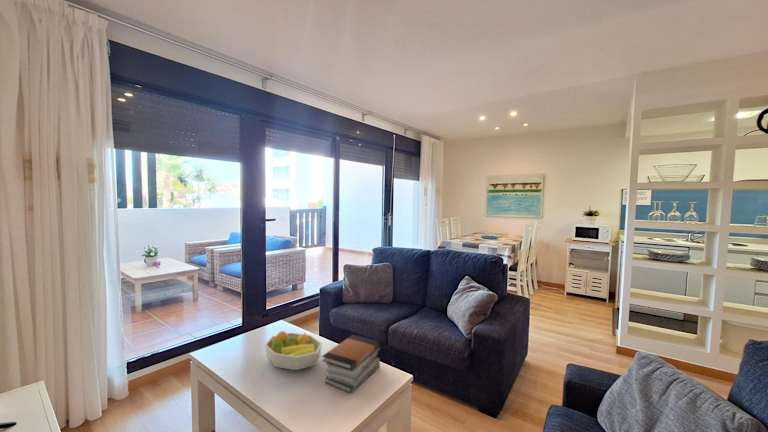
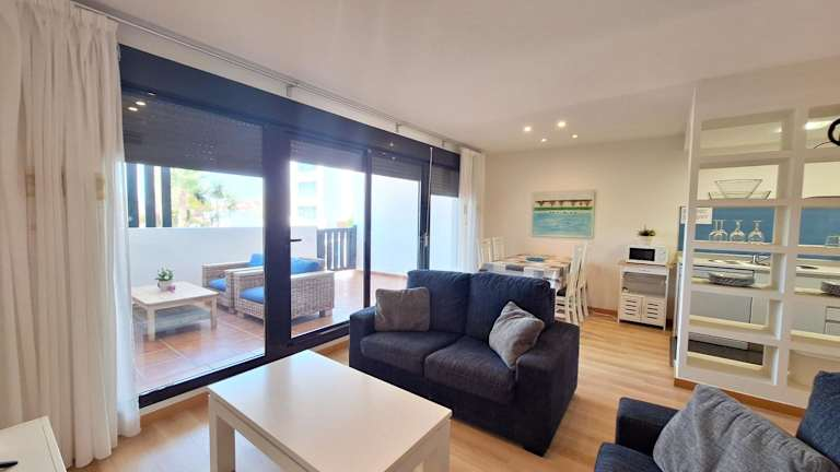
- book stack [321,334,382,394]
- fruit bowl [264,330,323,371]
